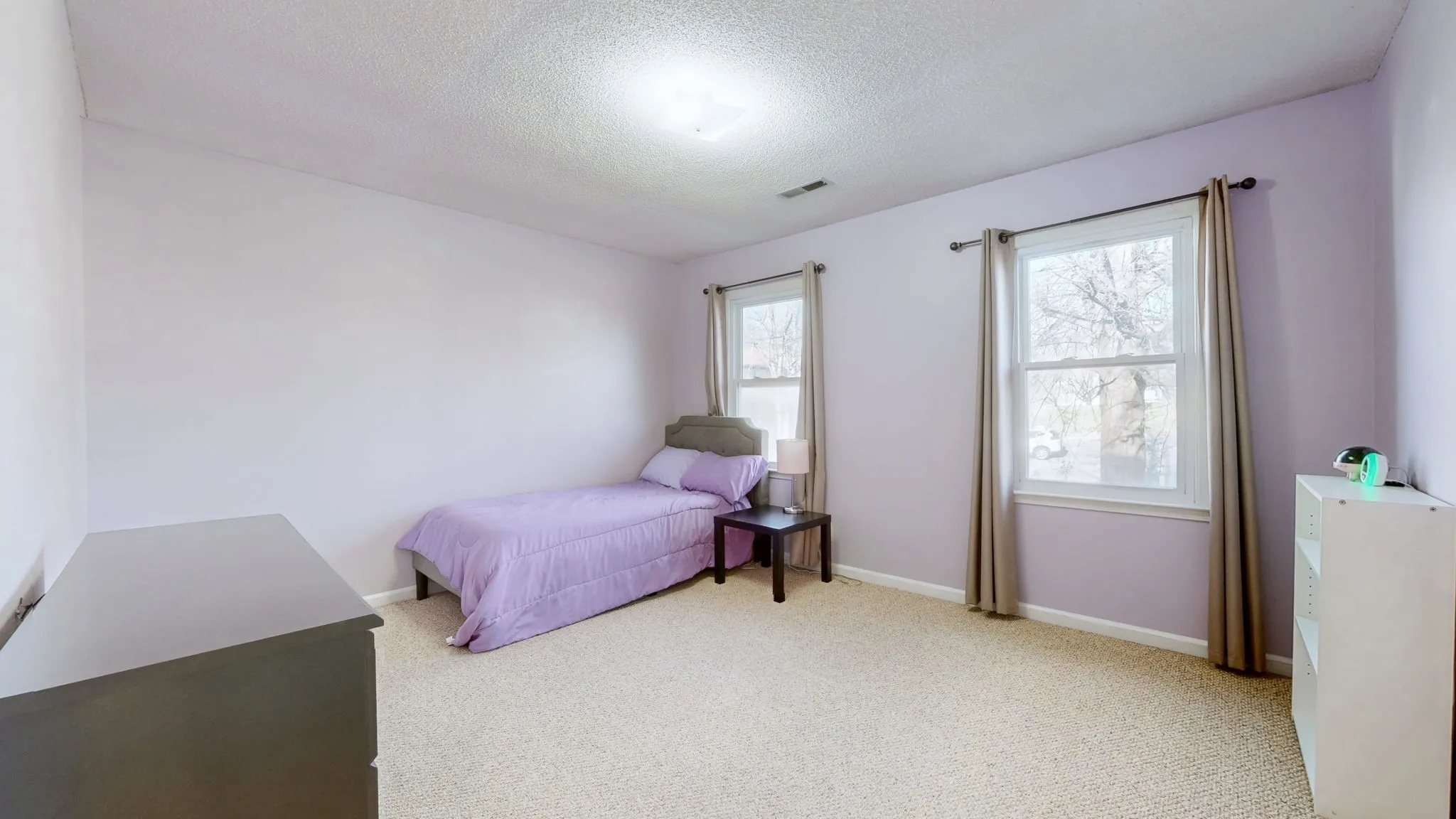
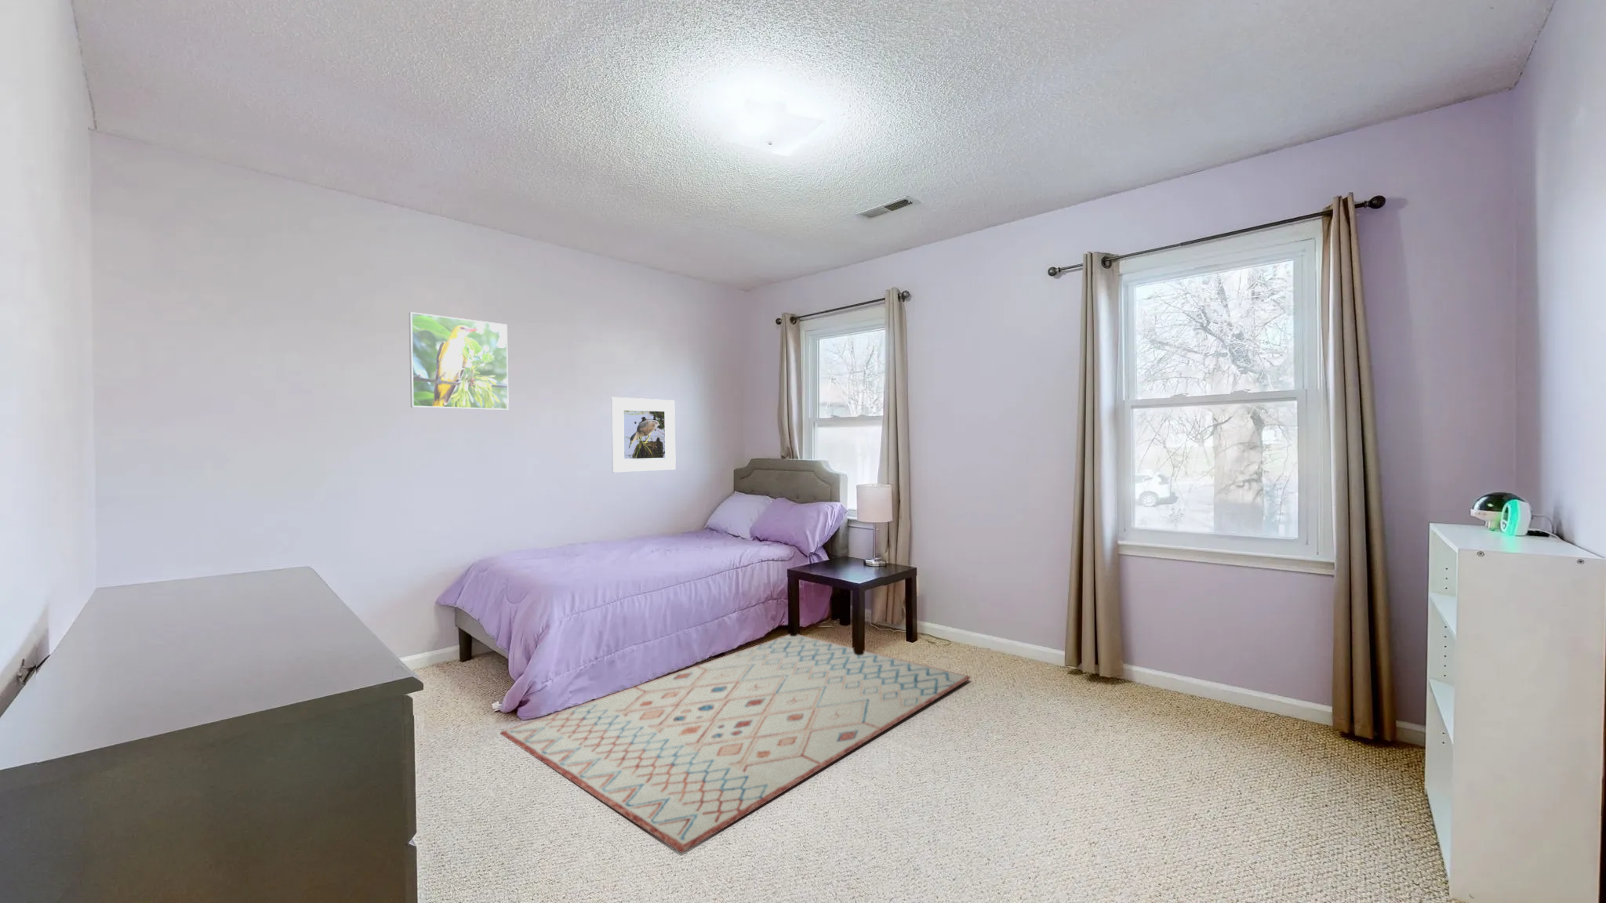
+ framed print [408,311,510,411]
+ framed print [610,397,677,473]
+ rug [500,633,971,853]
